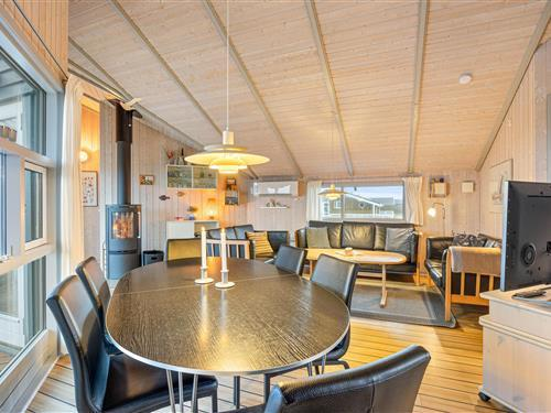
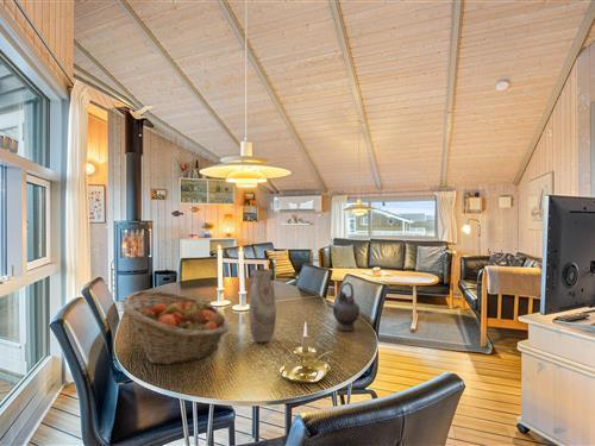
+ vase [248,268,277,344]
+ candle holder [280,321,336,385]
+ teapot [328,281,361,332]
+ fruit basket [120,289,230,365]
